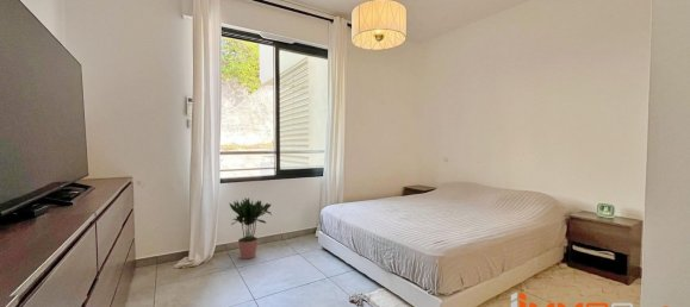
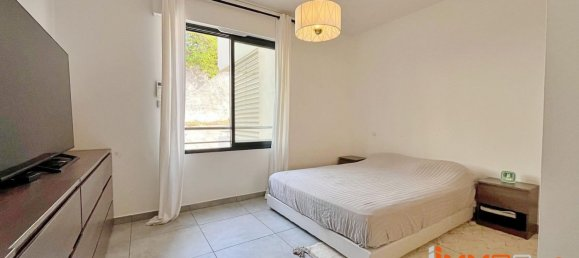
- potted plant [229,196,273,261]
